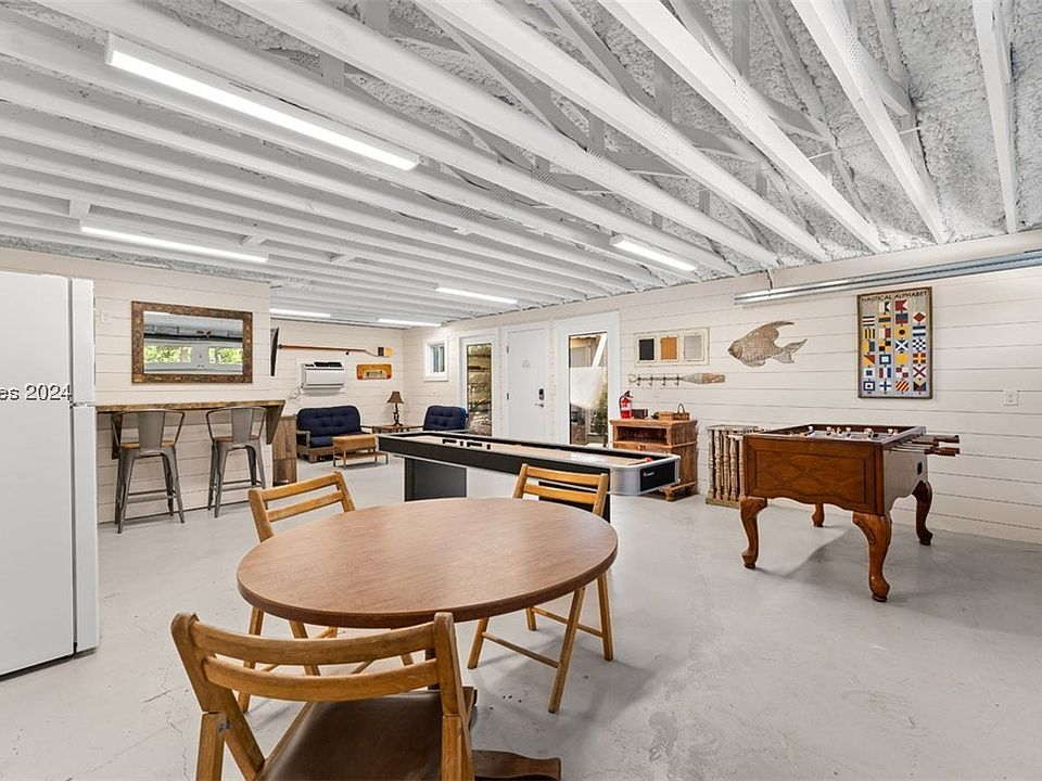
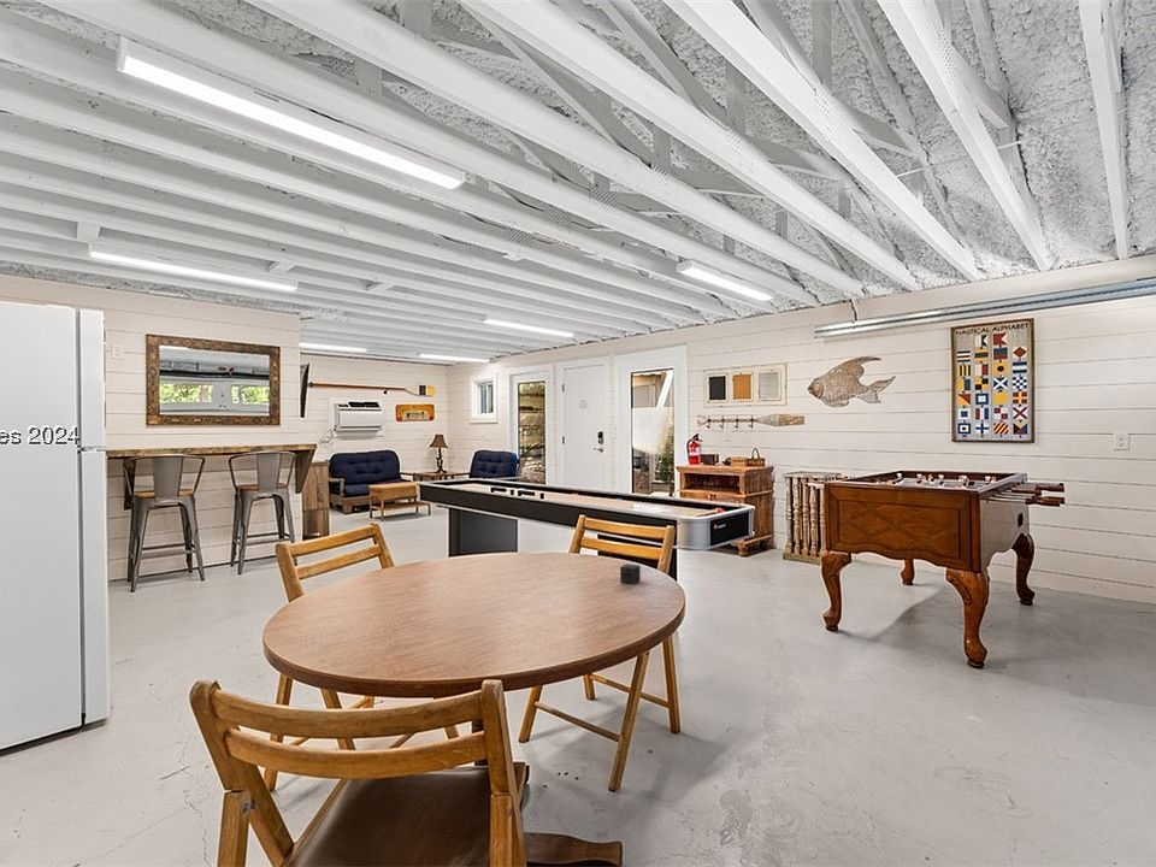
+ dice [619,562,642,585]
